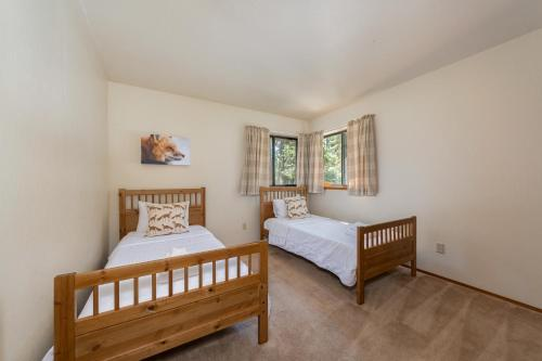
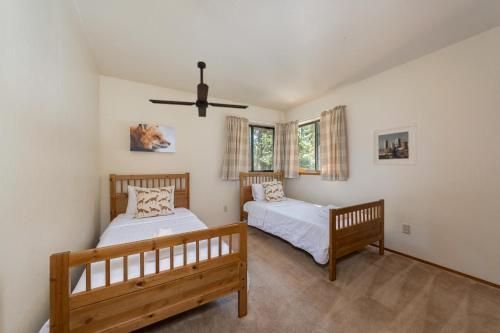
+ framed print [371,123,418,166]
+ ceiling fan [148,60,250,118]
